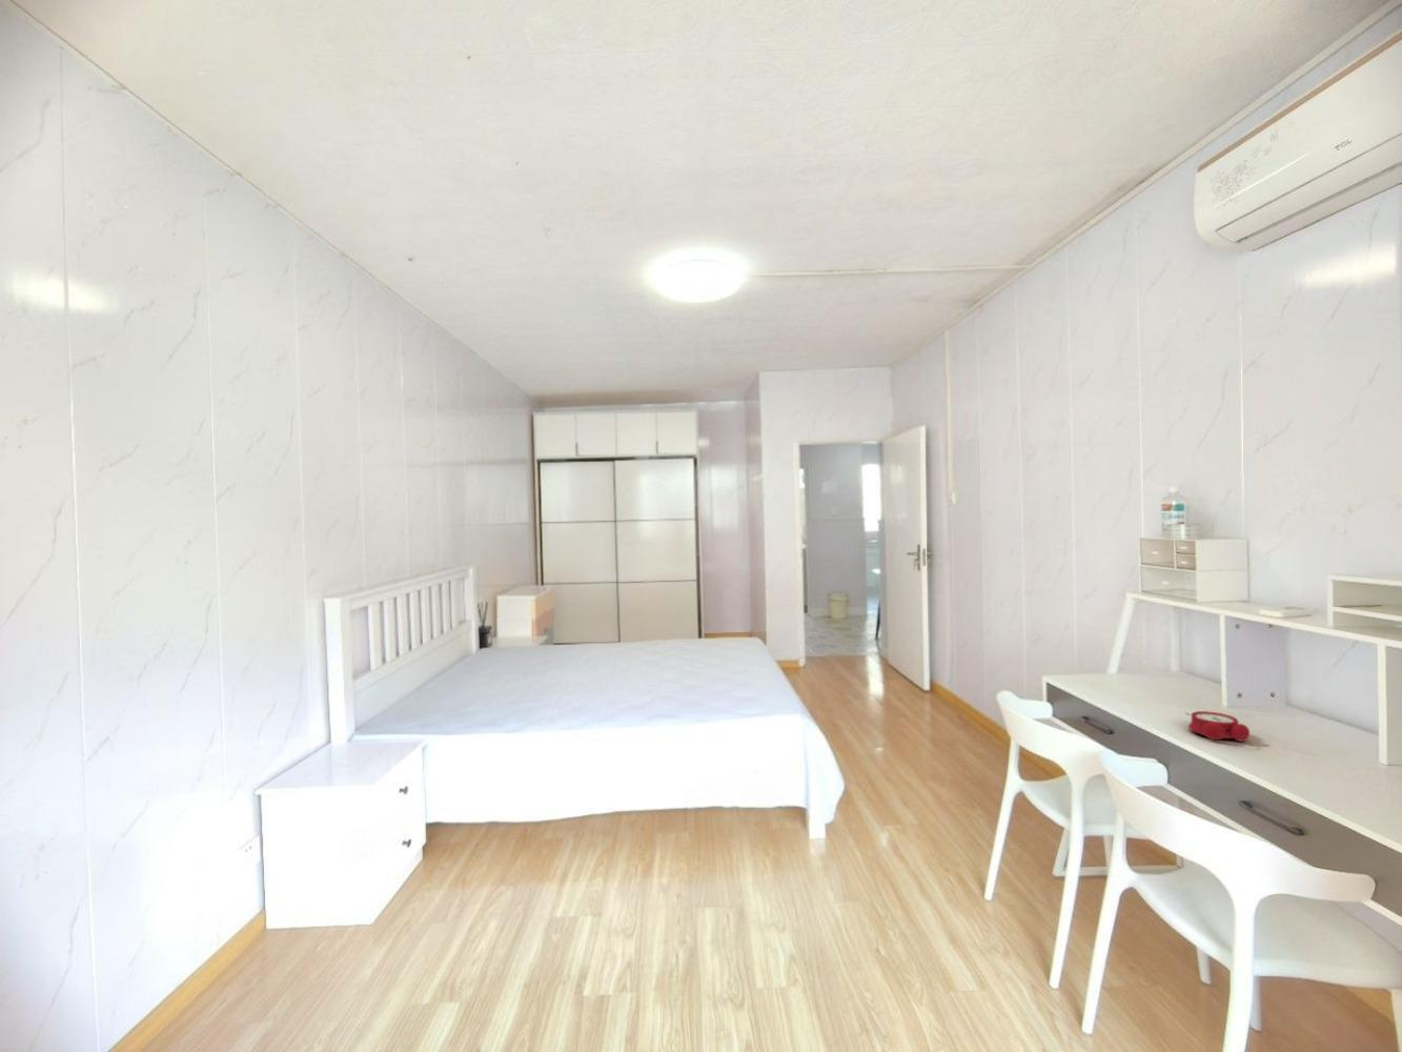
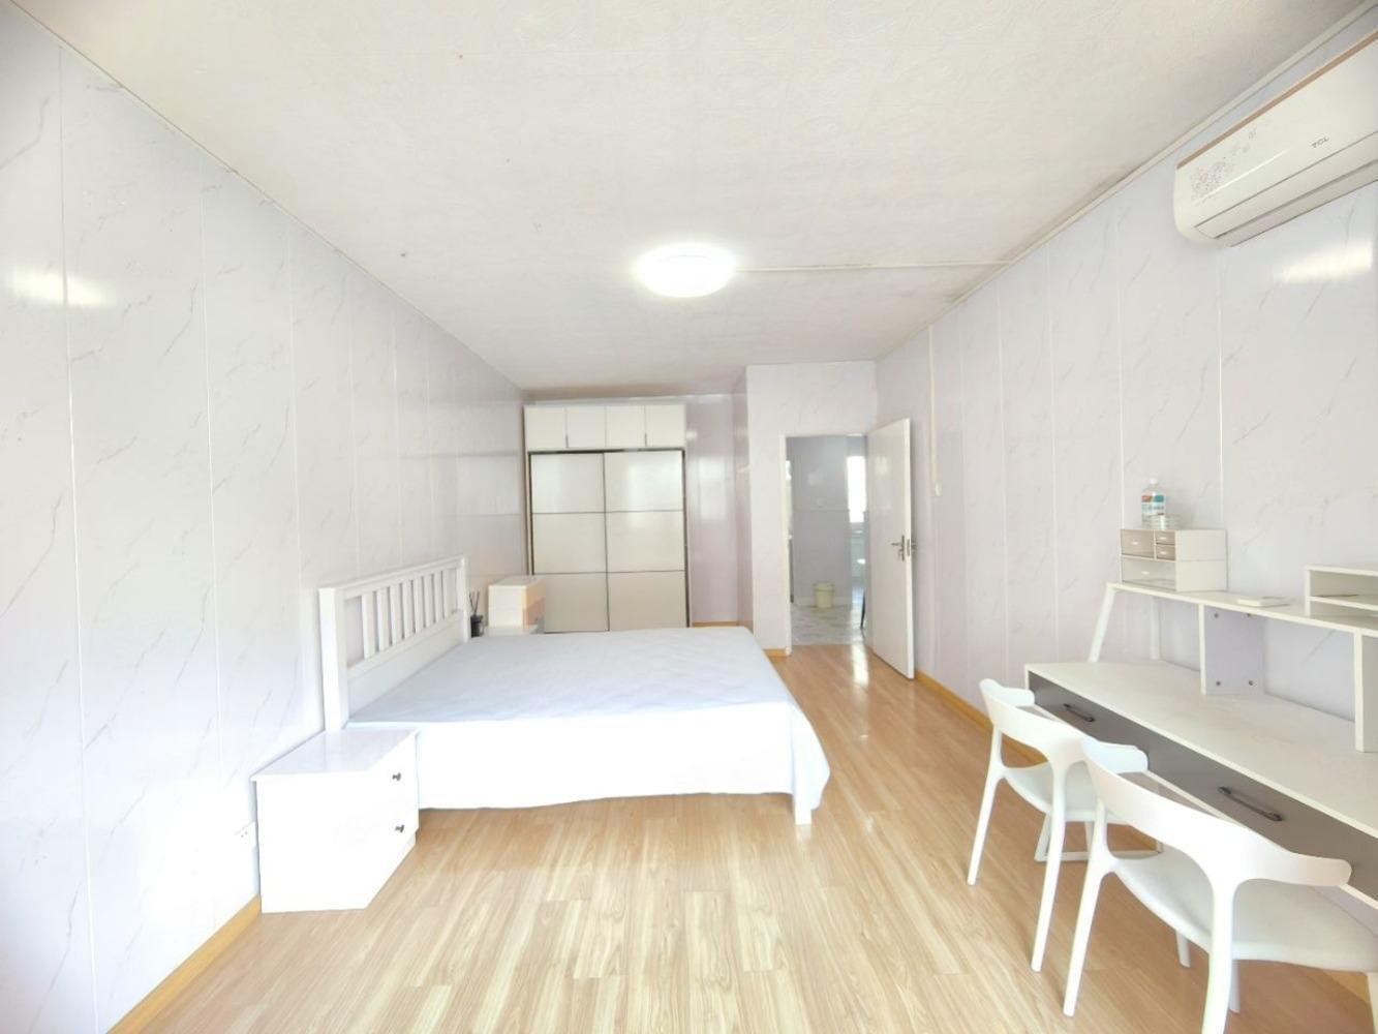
- alarm clock [1184,711,1251,743]
